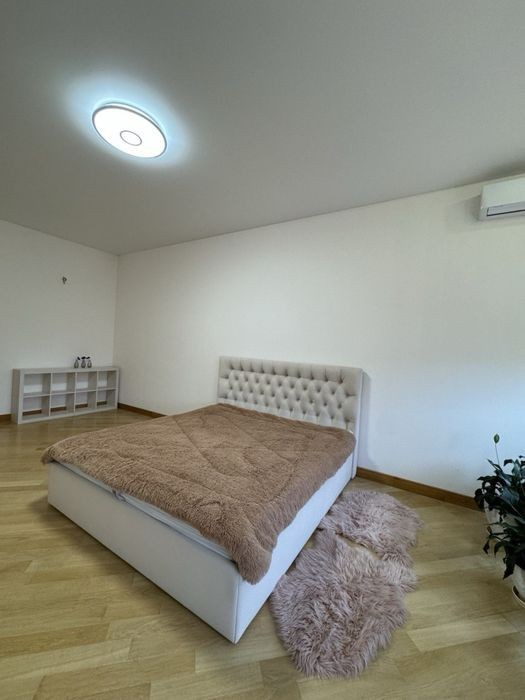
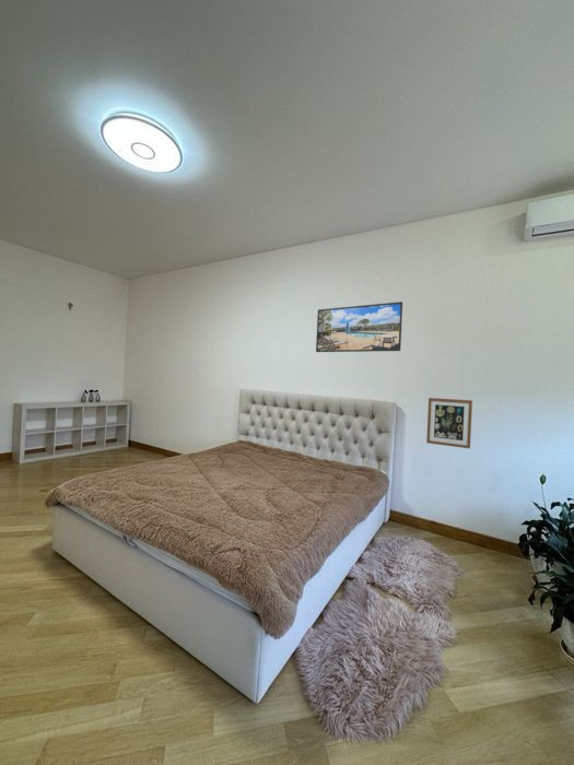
+ wall art [425,397,473,449]
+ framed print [315,301,403,353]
